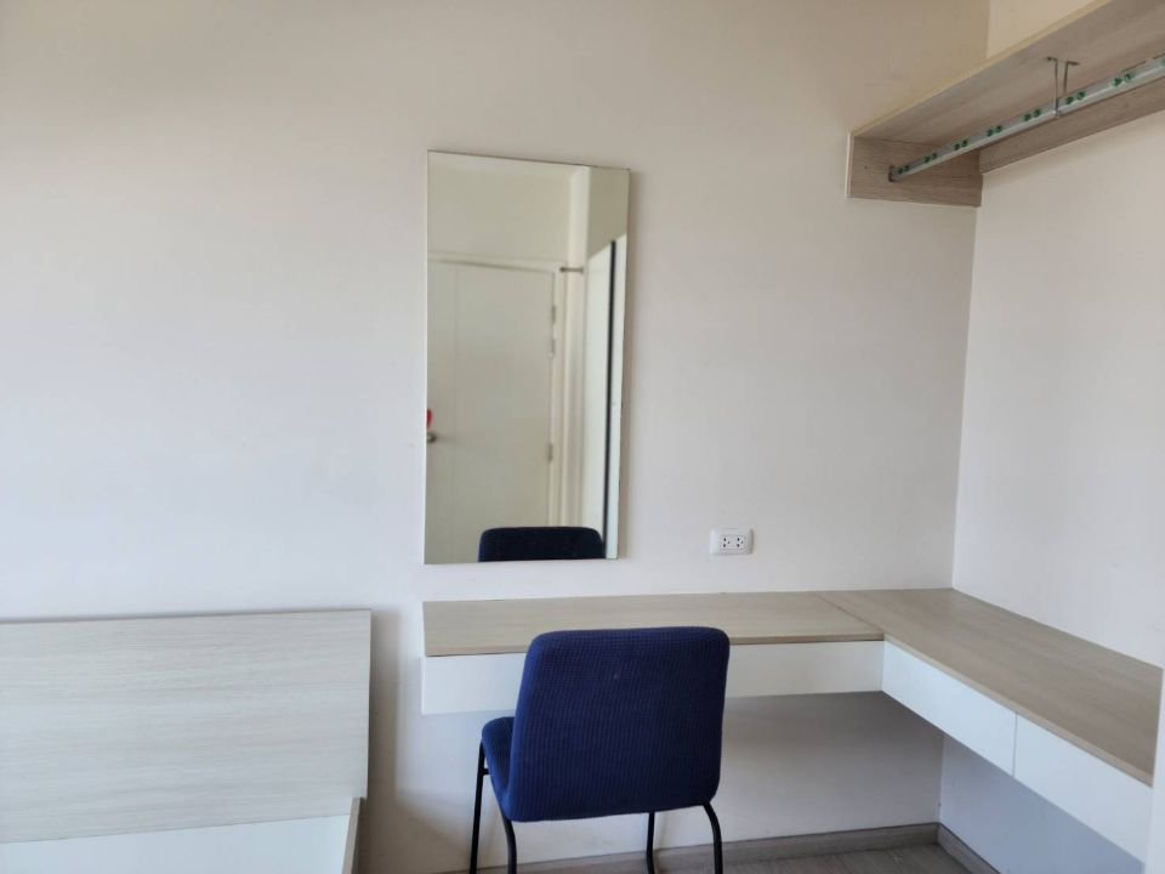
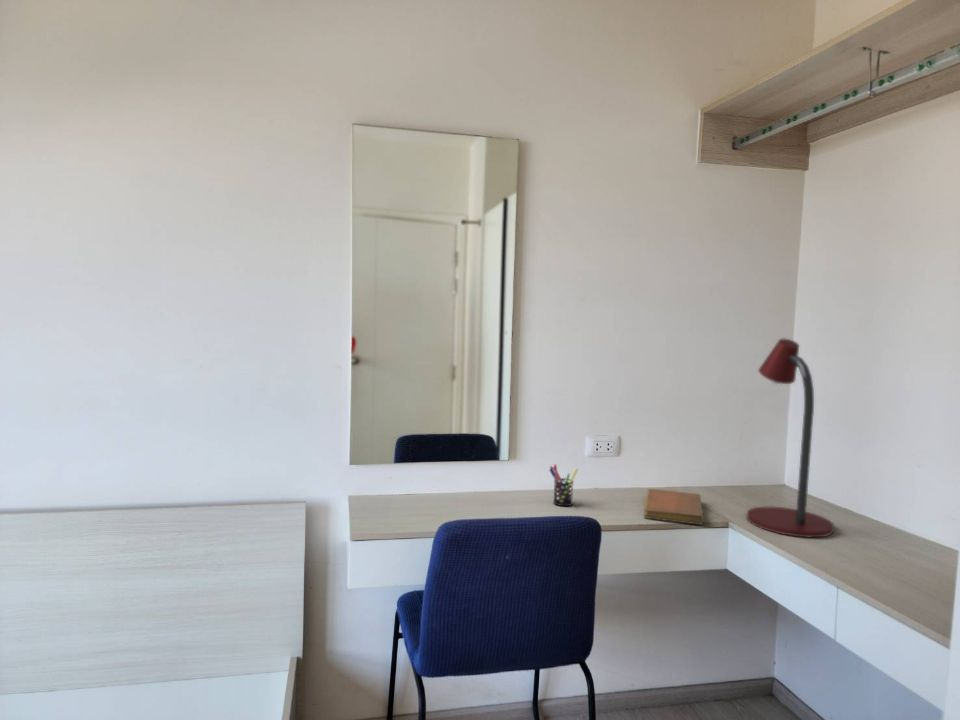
+ desk lamp [746,338,835,538]
+ pen holder [548,463,579,507]
+ notebook [643,488,705,525]
